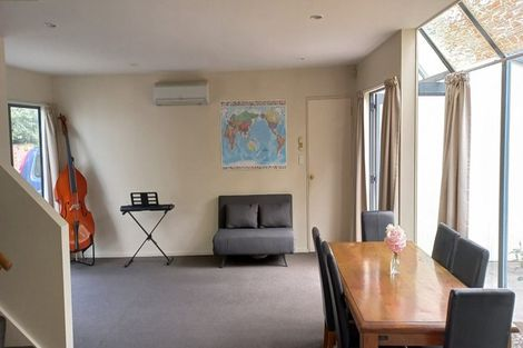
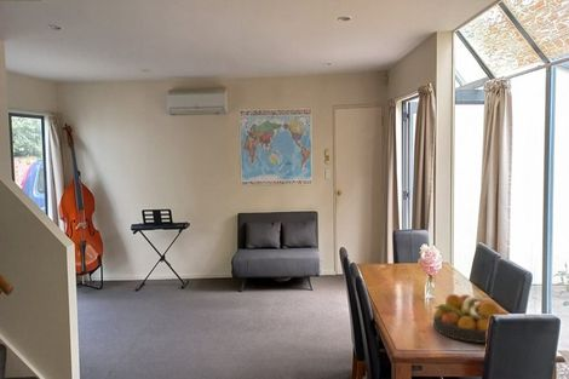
+ fruit bowl [432,293,510,344]
